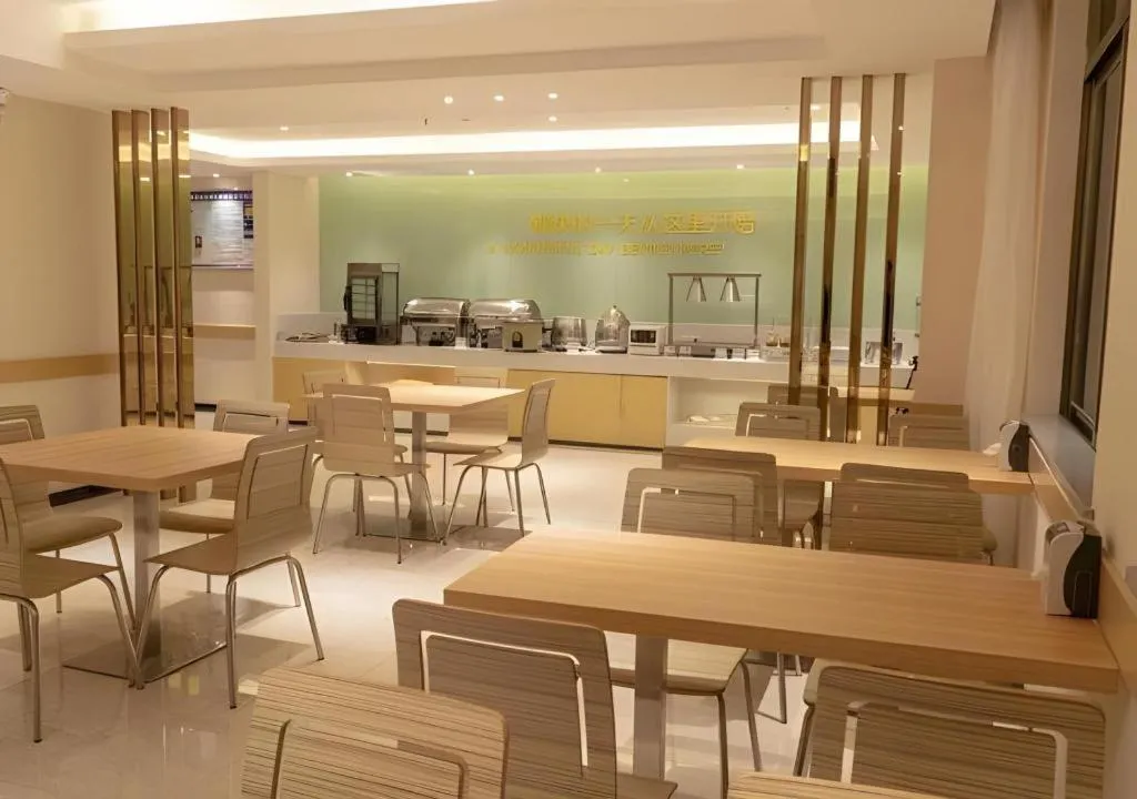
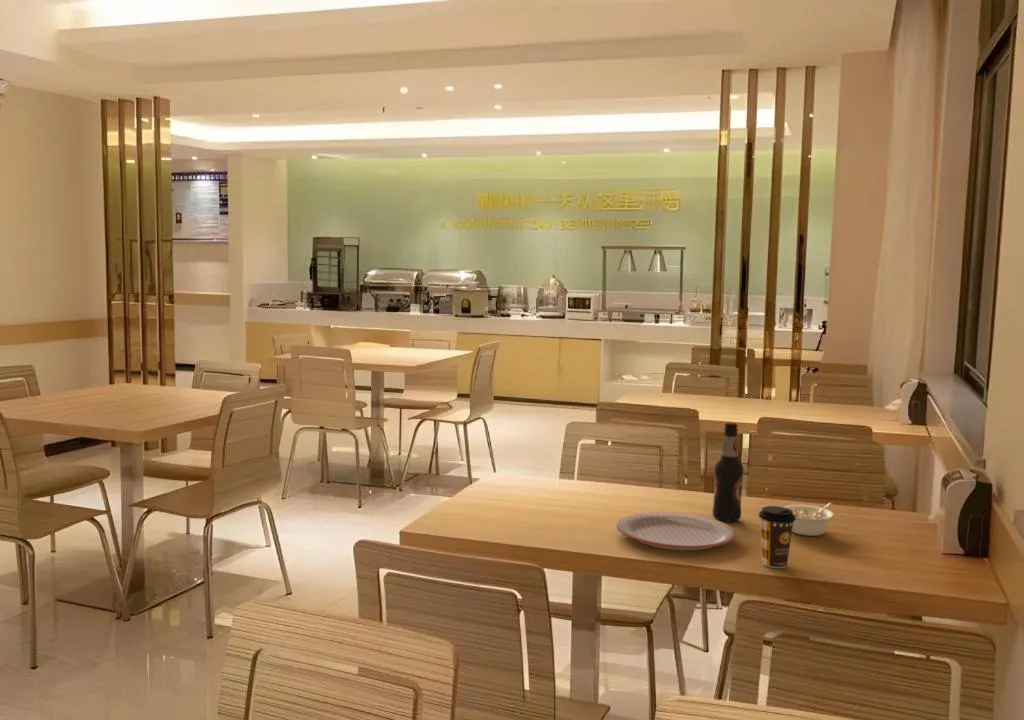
+ bottle [712,421,744,523]
+ plate [616,511,737,551]
+ legume [784,502,835,537]
+ coffee cup [757,505,796,569]
